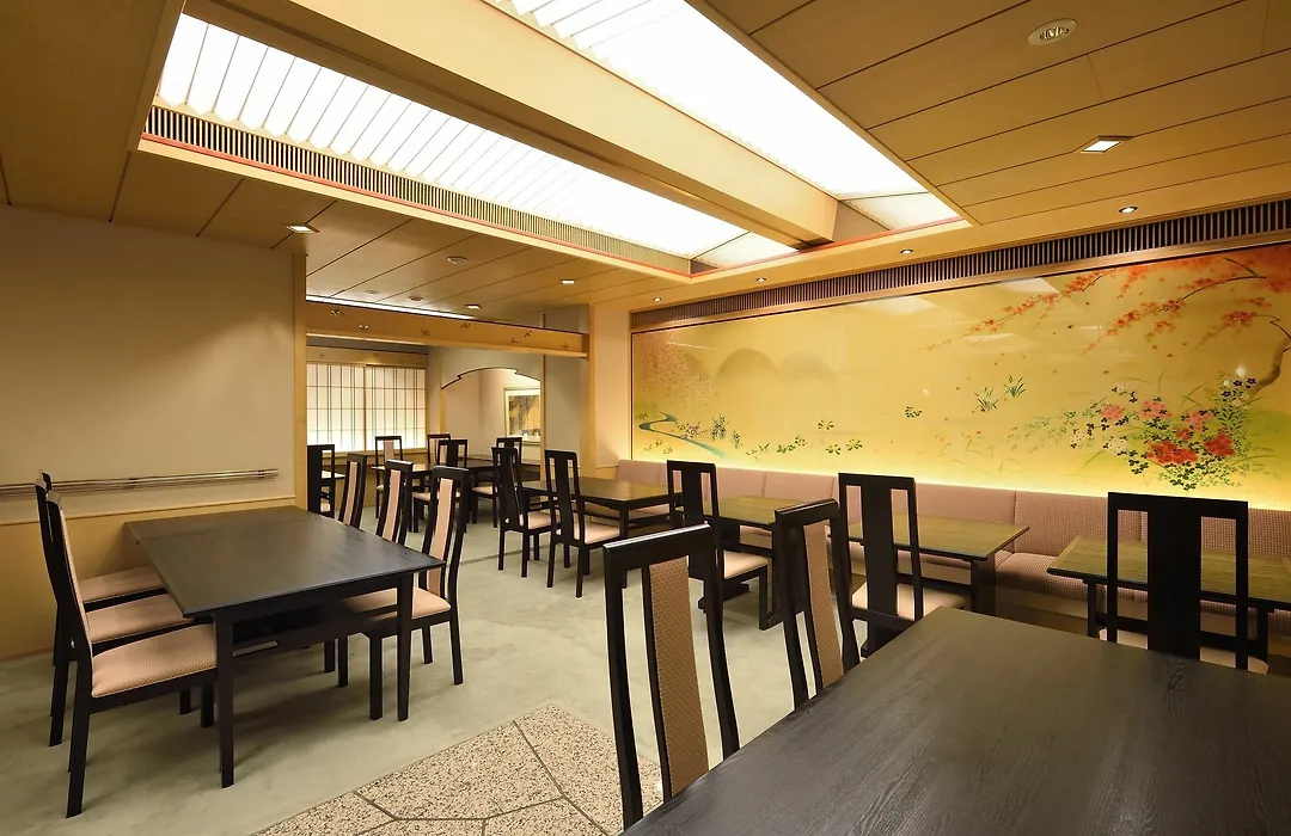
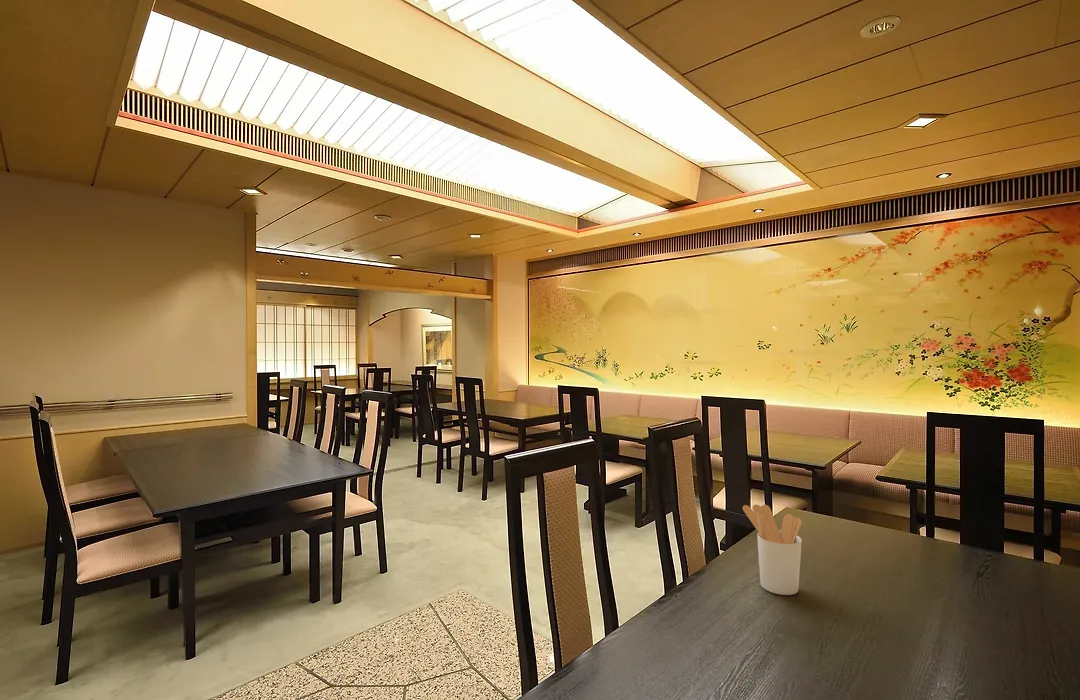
+ utensil holder [742,504,803,596]
